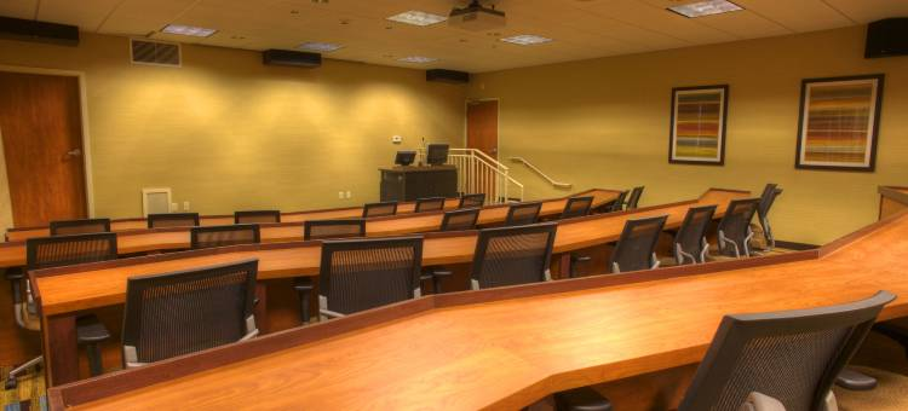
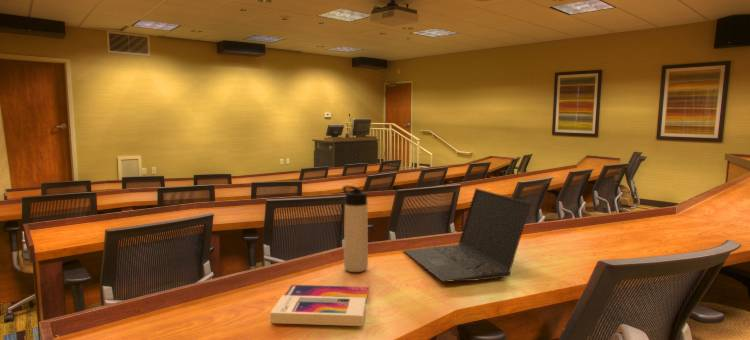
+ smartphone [269,284,370,327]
+ thermos bottle [341,185,369,273]
+ laptop [402,187,532,283]
